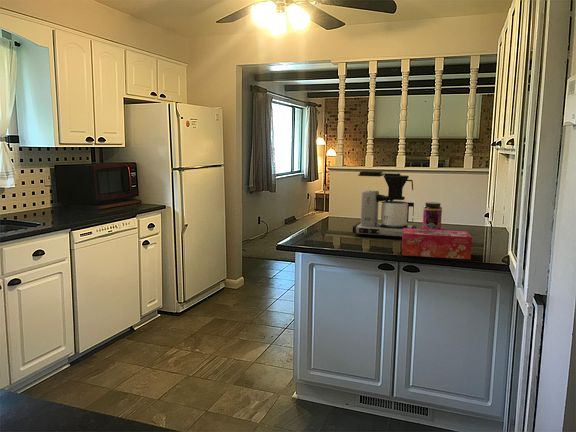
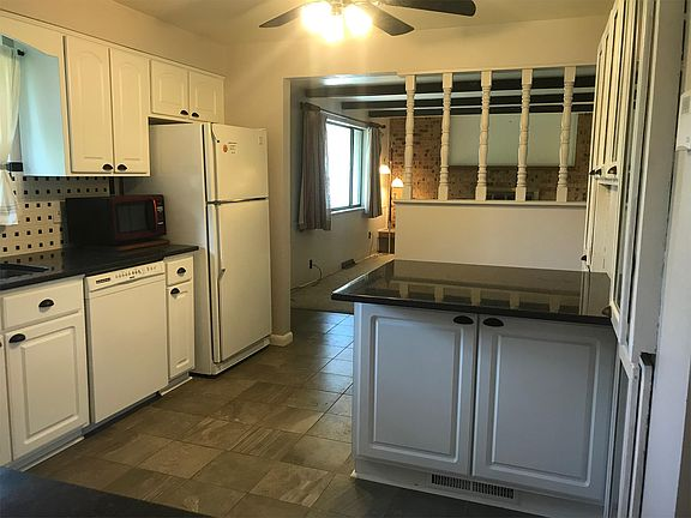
- coffee maker [352,170,417,238]
- tissue box [401,228,473,260]
- jar [422,201,443,230]
